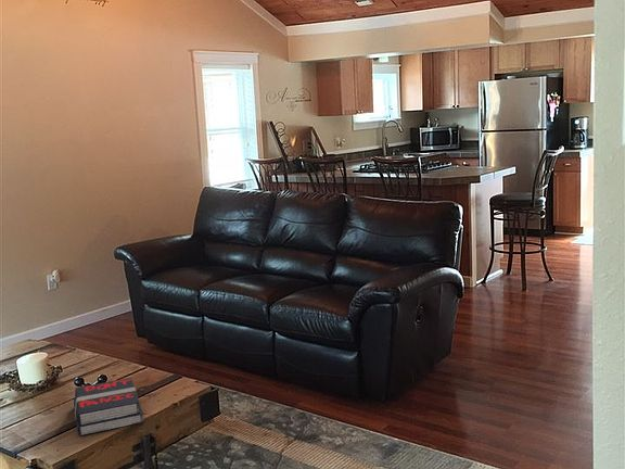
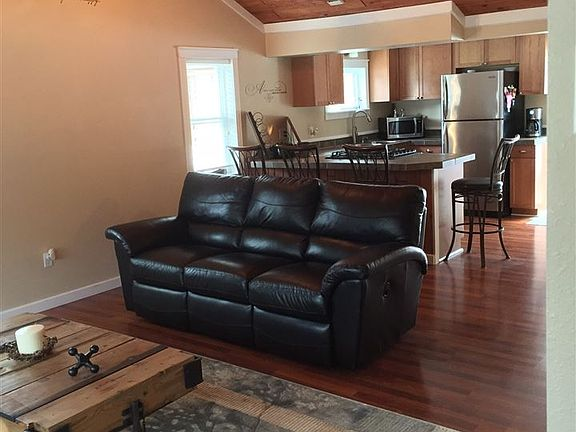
- book [73,377,145,436]
